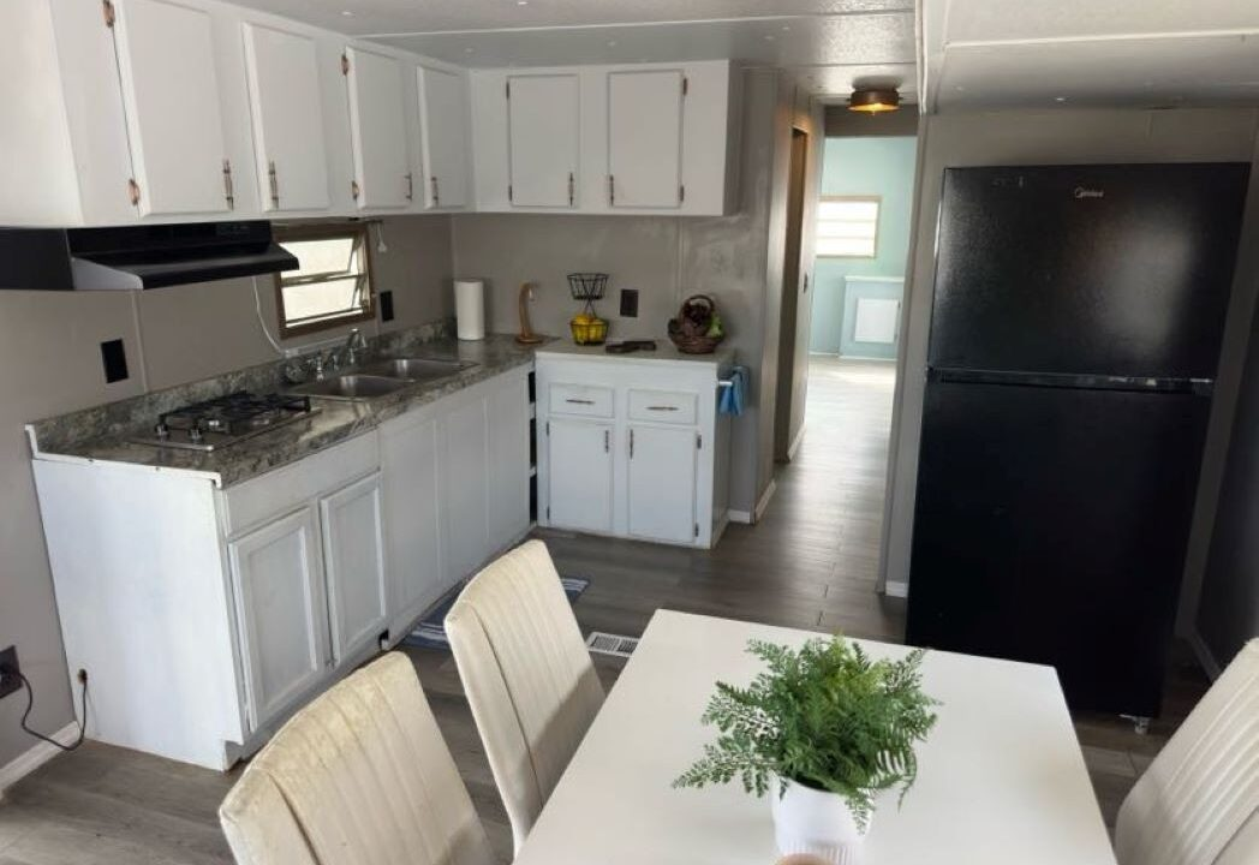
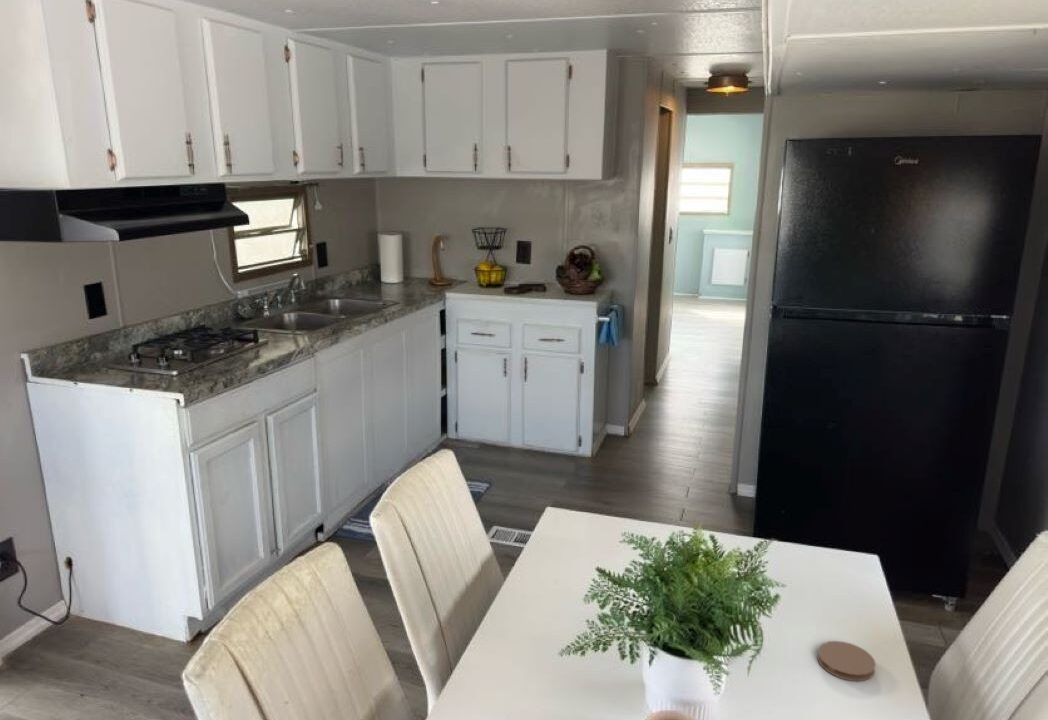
+ coaster [816,640,877,682]
